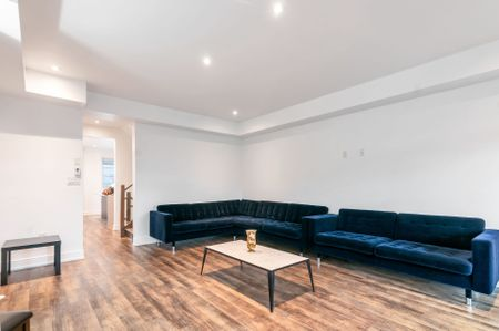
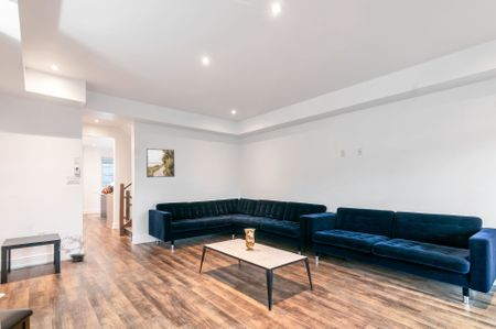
+ potted plant [60,231,88,263]
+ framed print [145,147,175,178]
